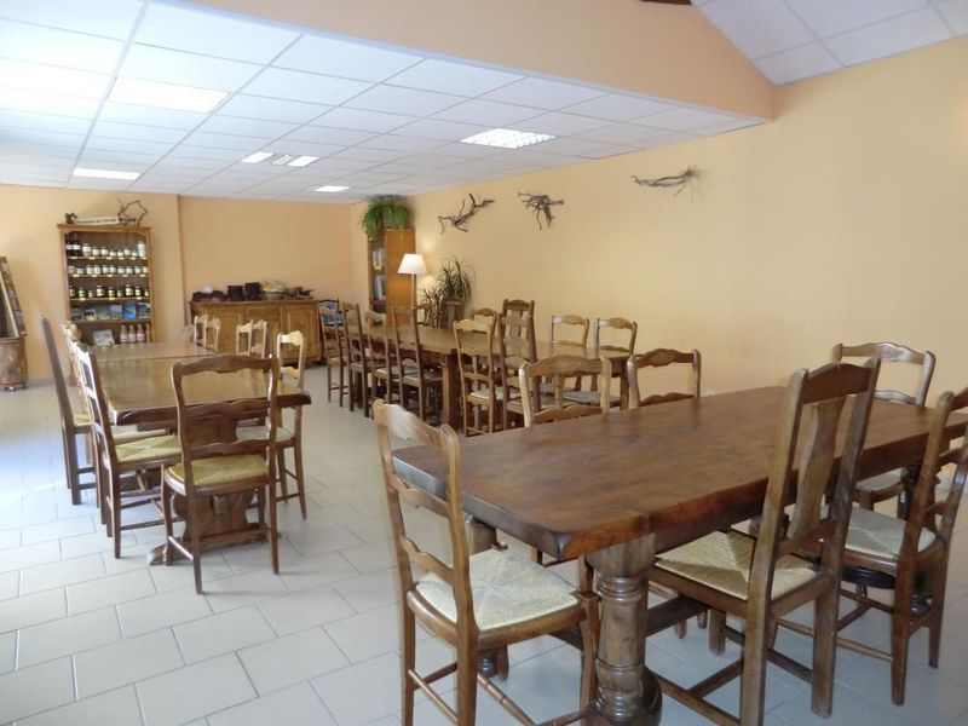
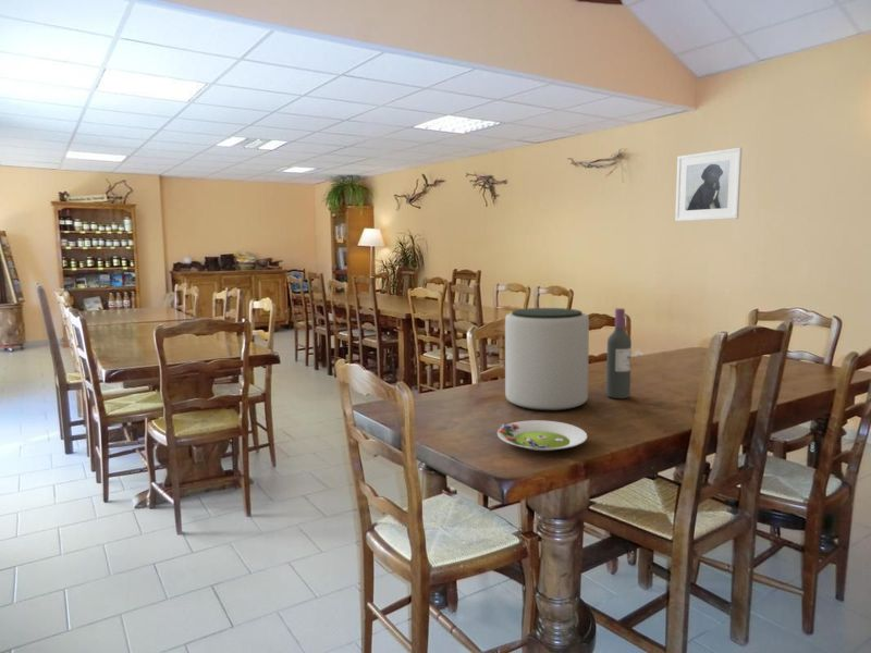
+ plant pot [504,307,590,412]
+ salad plate [496,419,588,452]
+ wine bottle [605,307,633,399]
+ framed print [674,147,743,222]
